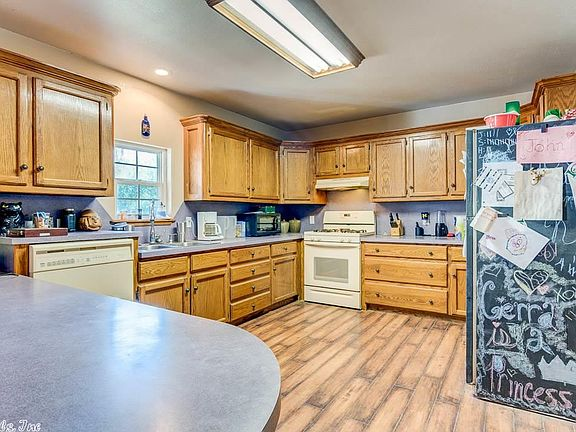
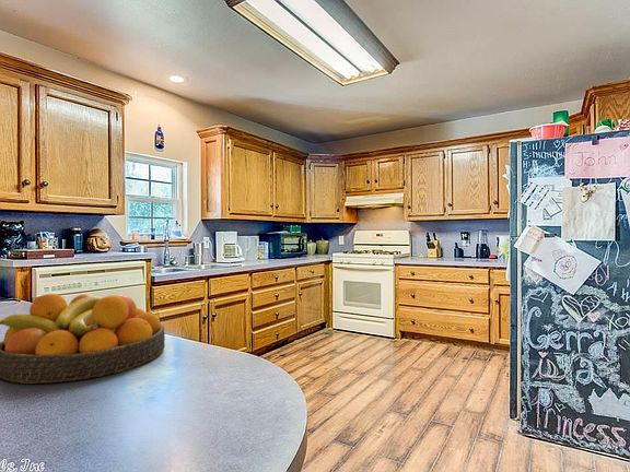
+ fruit bowl [0,293,166,385]
